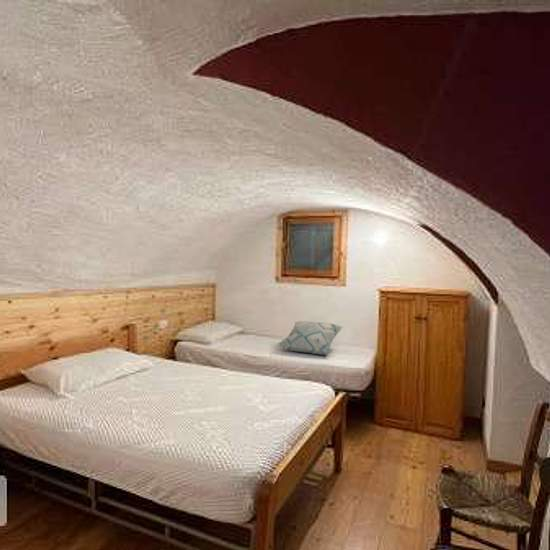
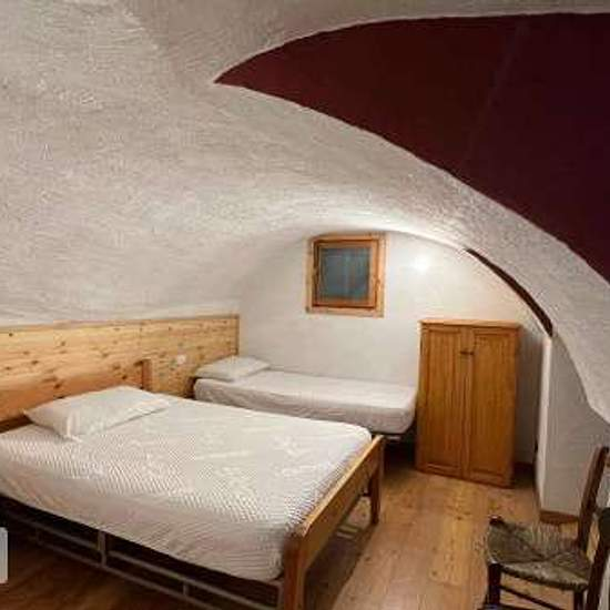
- decorative pillow [277,320,344,356]
